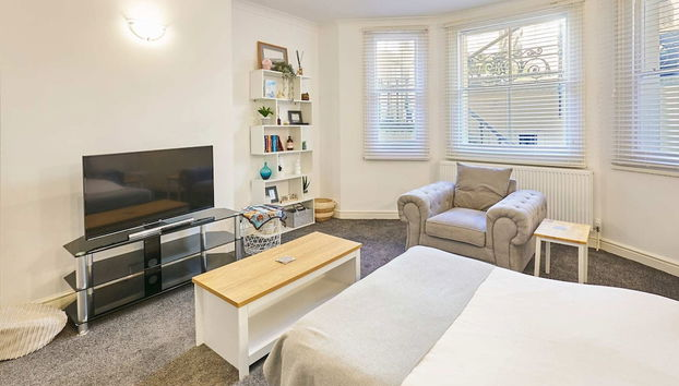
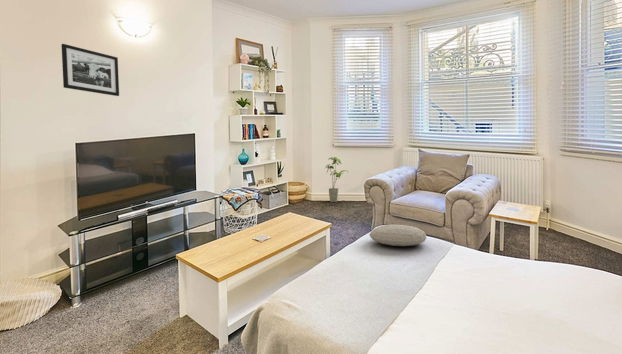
+ house plant [325,156,348,203]
+ cushion [369,223,427,247]
+ picture frame [60,43,120,97]
